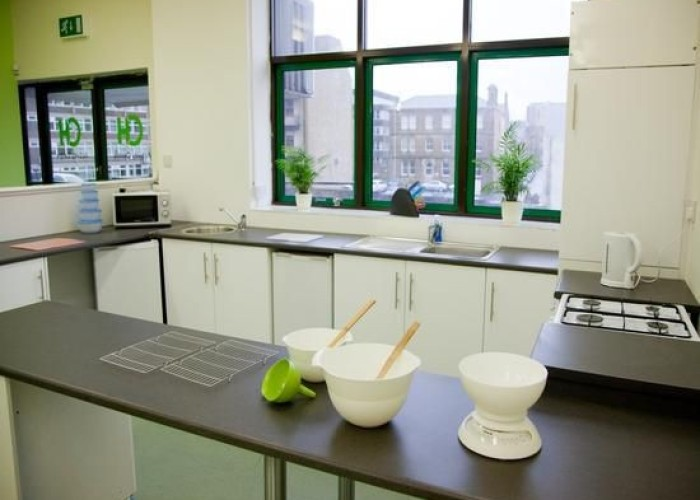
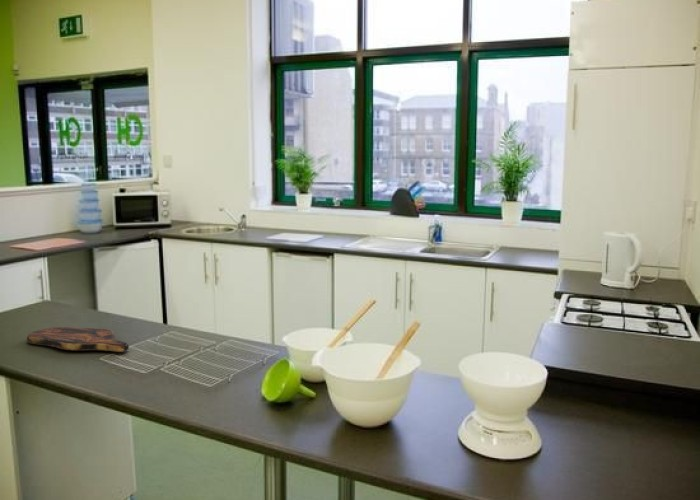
+ cutting board [26,326,130,353]
